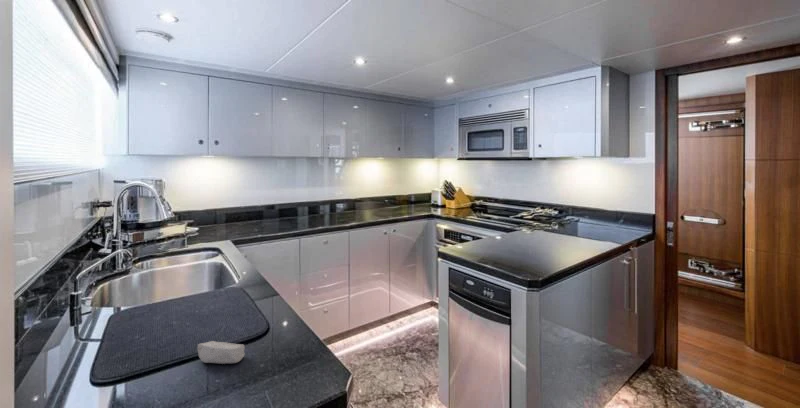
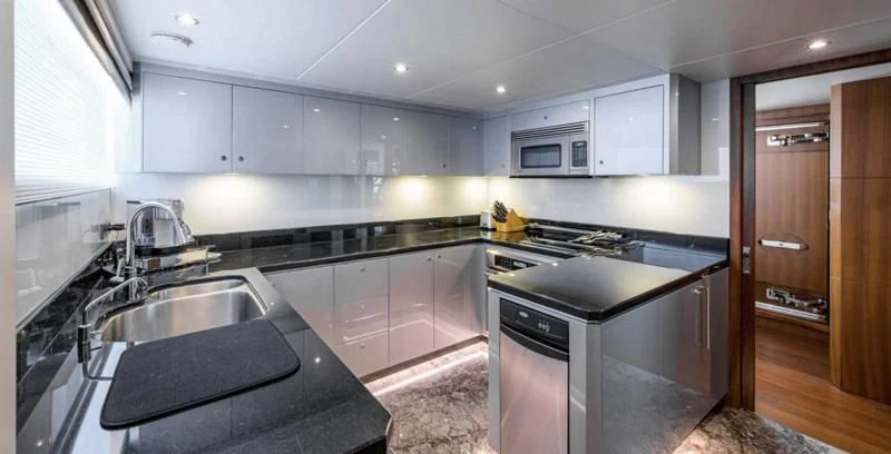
- soap bar [197,340,246,365]
